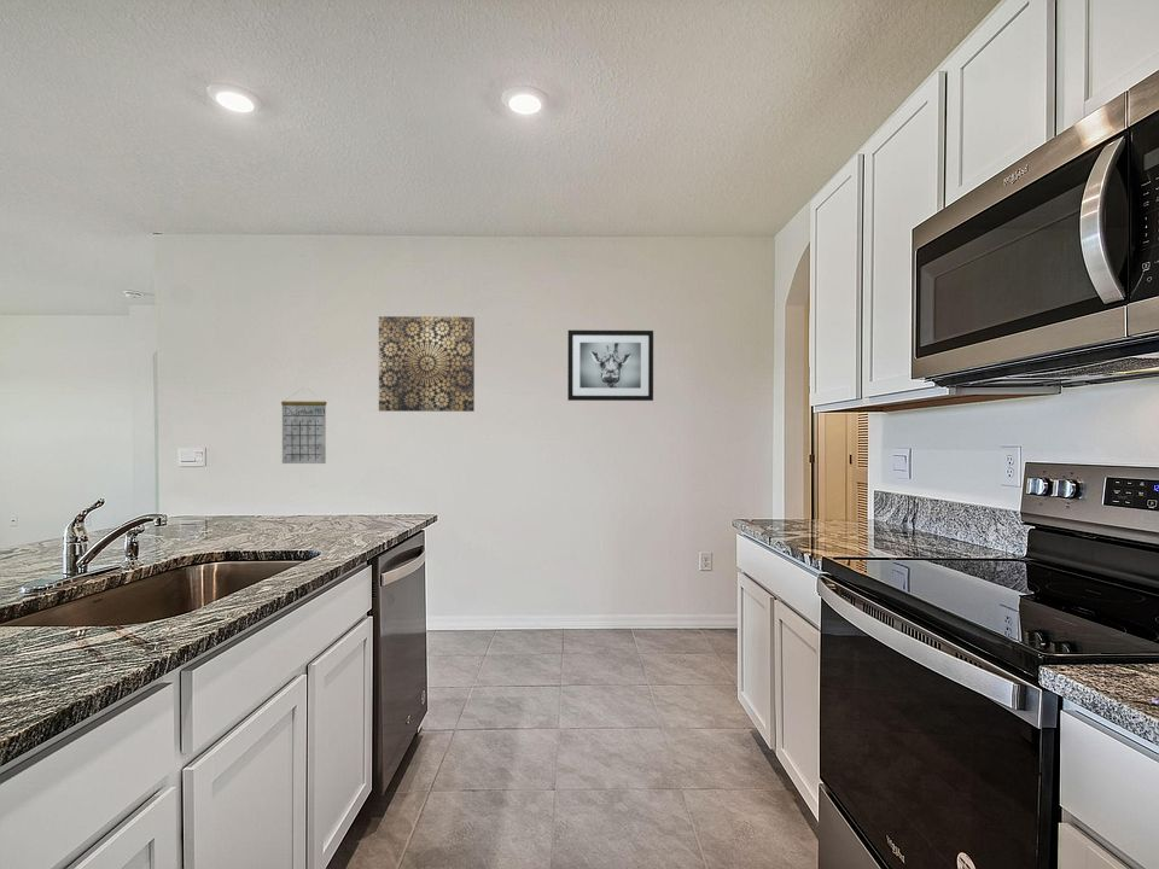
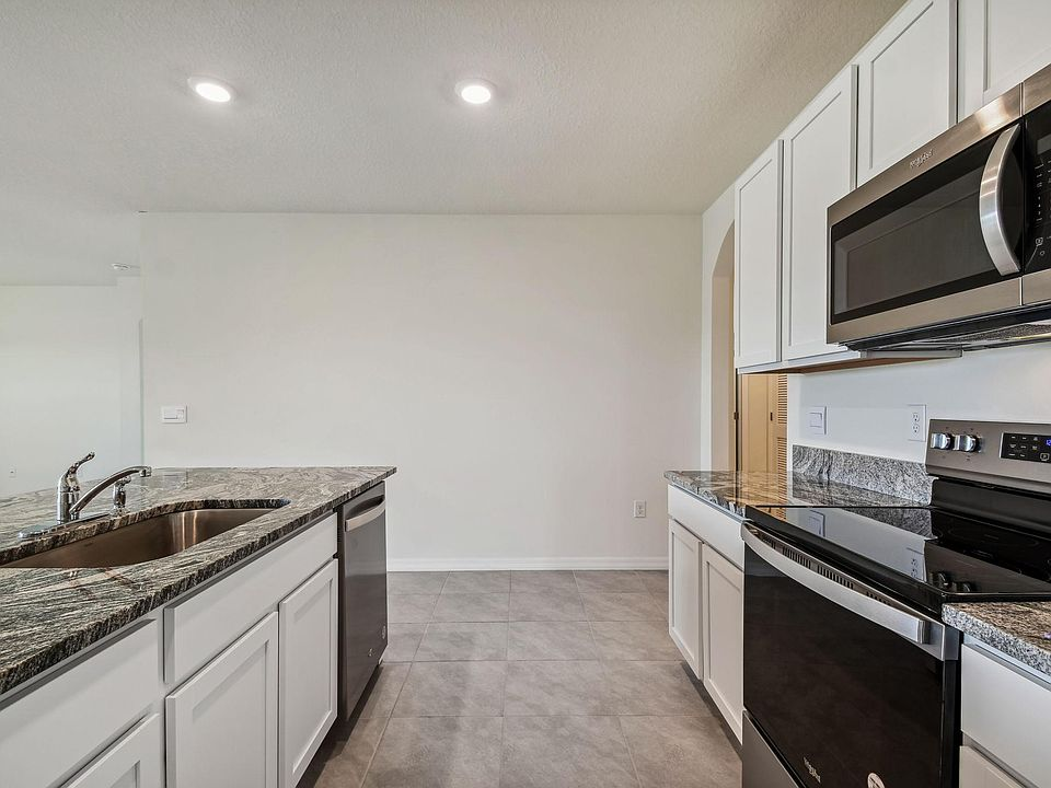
- calendar [280,387,327,465]
- wall art [566,329,654,402]
- wall art [378,315,476,413]
